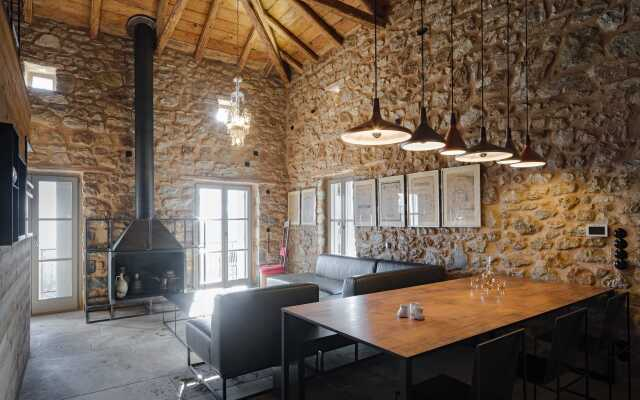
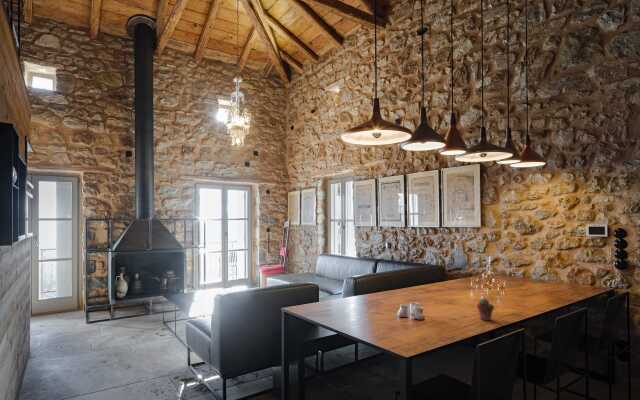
+ potted succulent [476,297,495,322]
